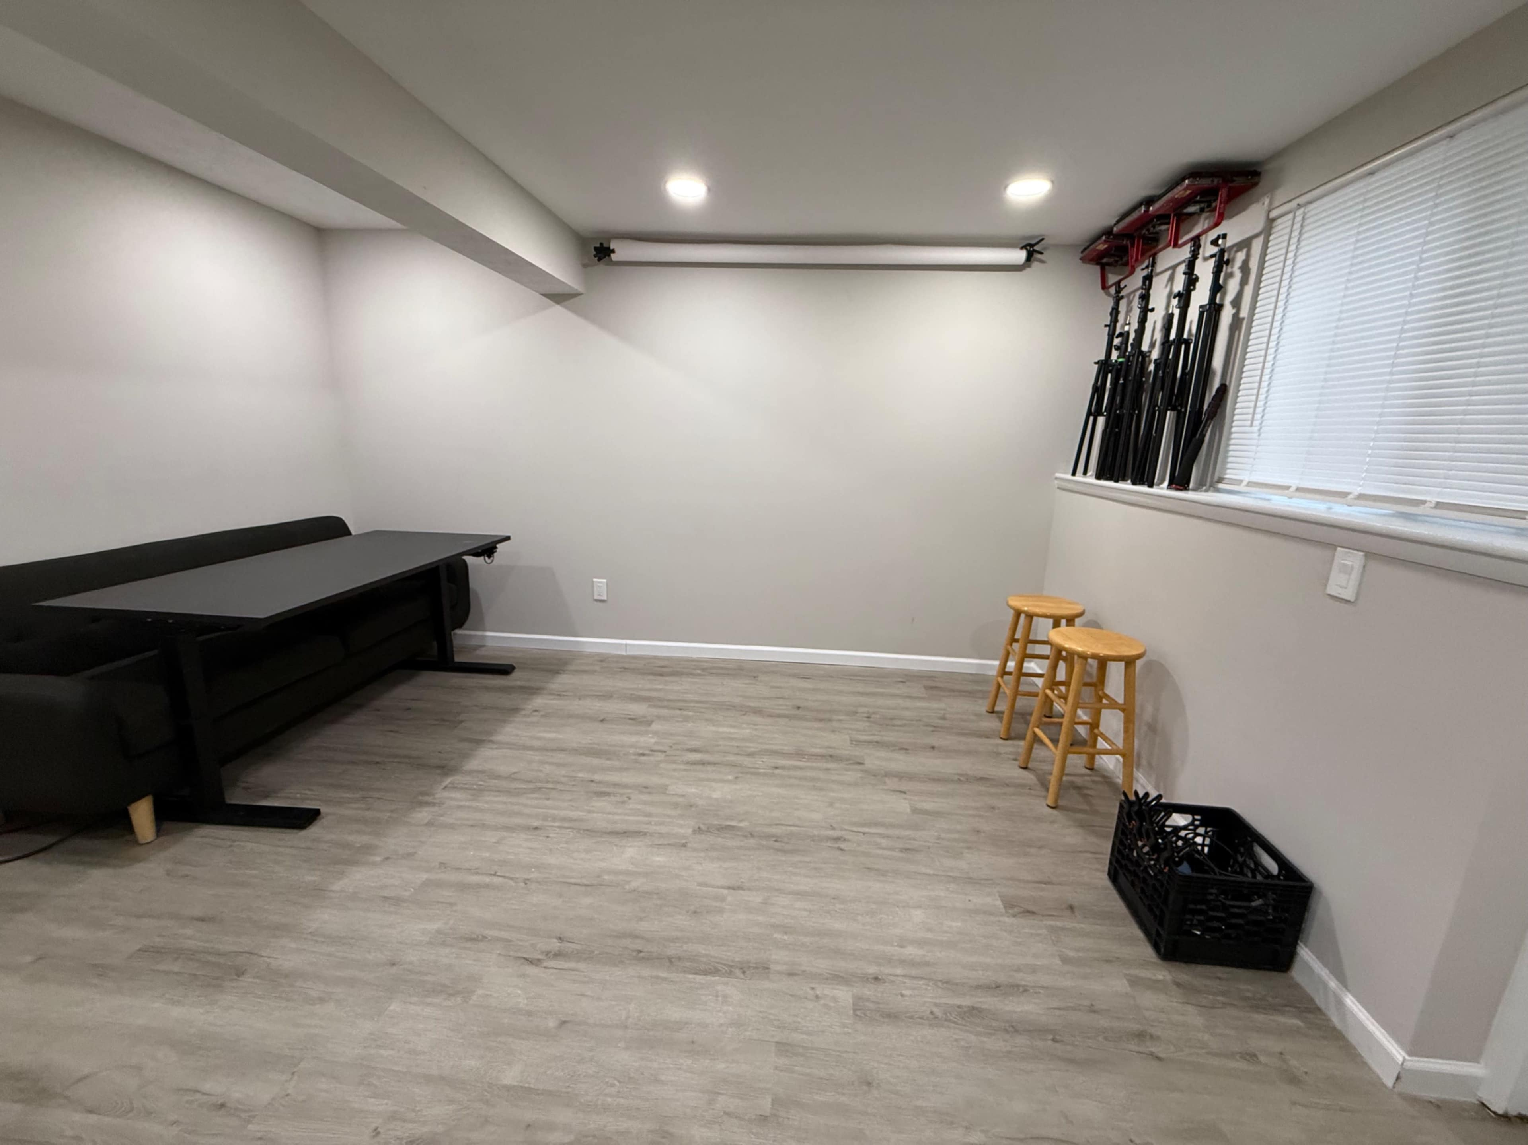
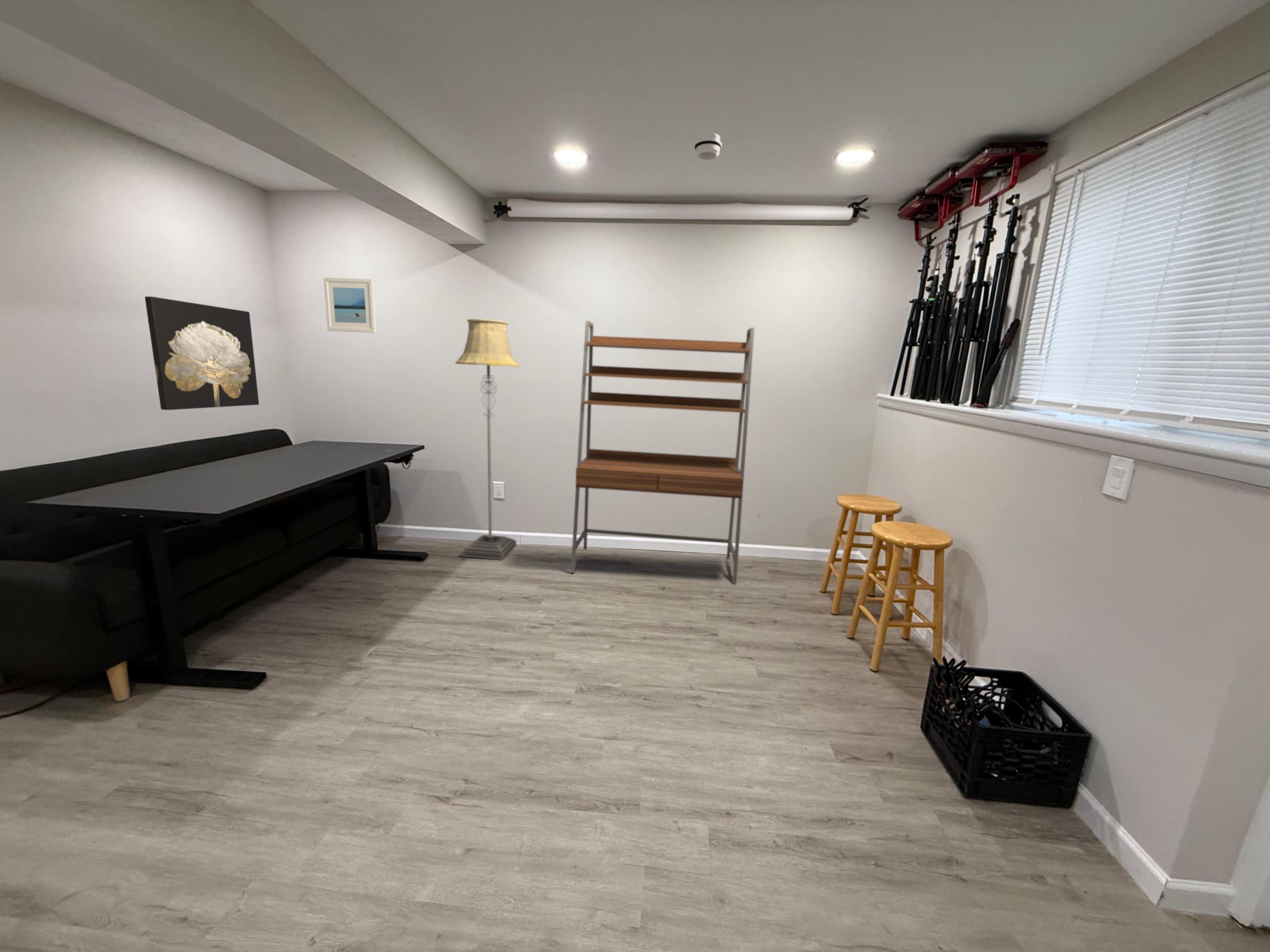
+ smoke detector [694,133,722,160]
+ wall art [145,296,259,411]
+ floor lamp [455,319,520,560]
+ shelving unit [571,321,755,585]
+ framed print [323,277,377,333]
